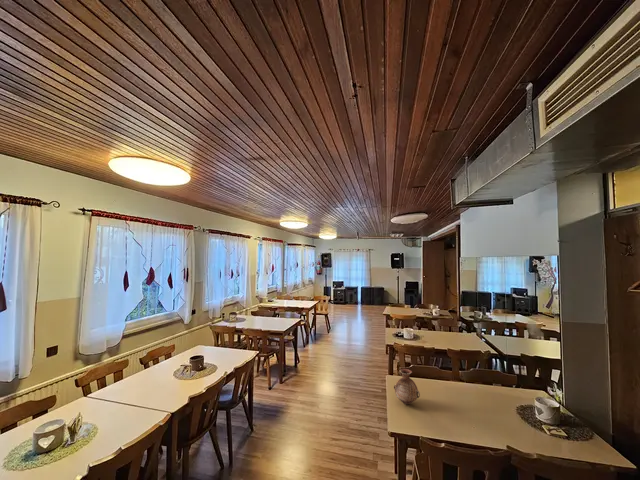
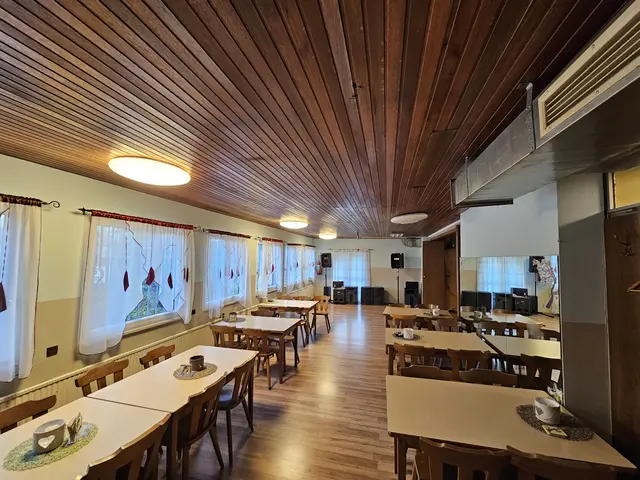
- vase [393,368,421,405]
